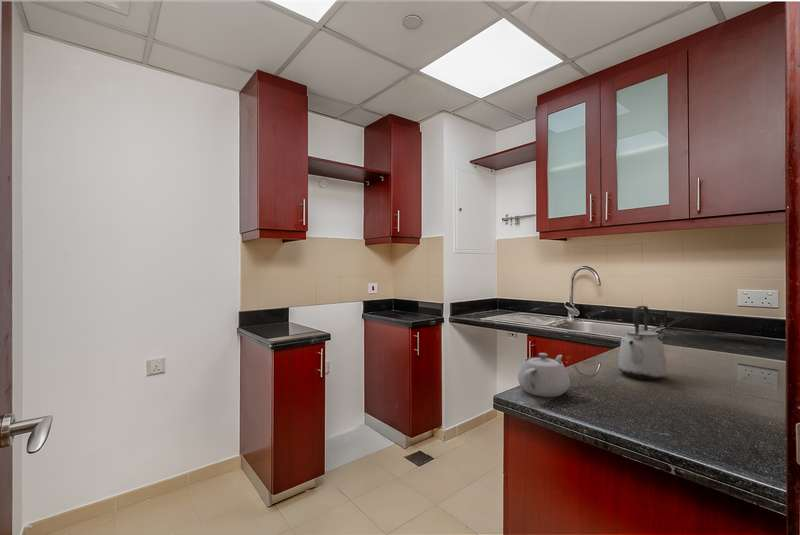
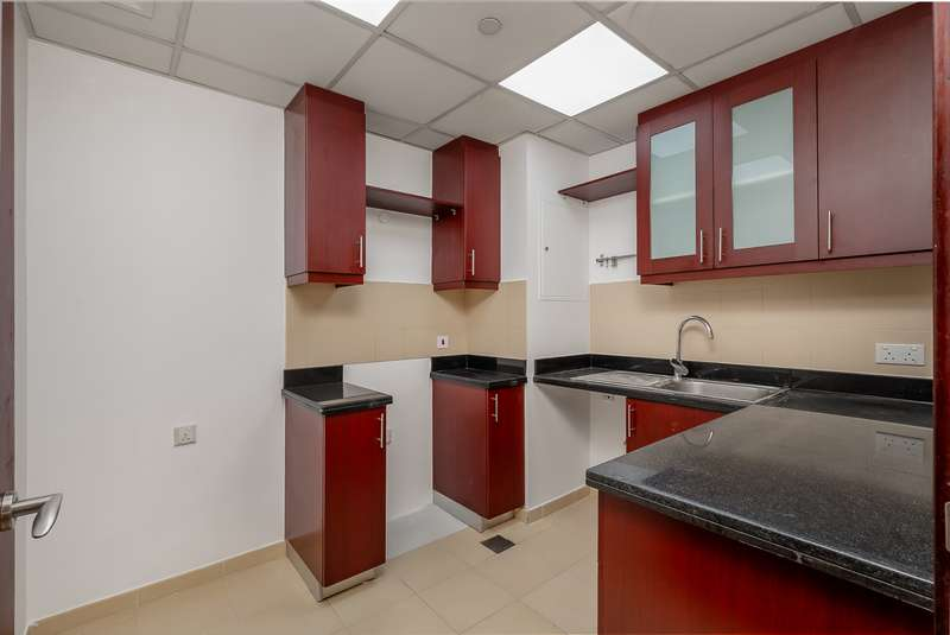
- kettle [617,305,668,380]
- teapot [517,352,571,398]
